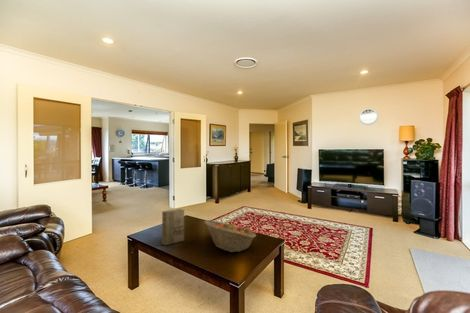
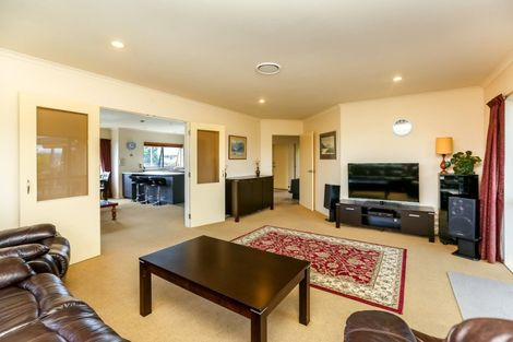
- book [161,208,185,247]
- fruit basket [203,219,257,253]
